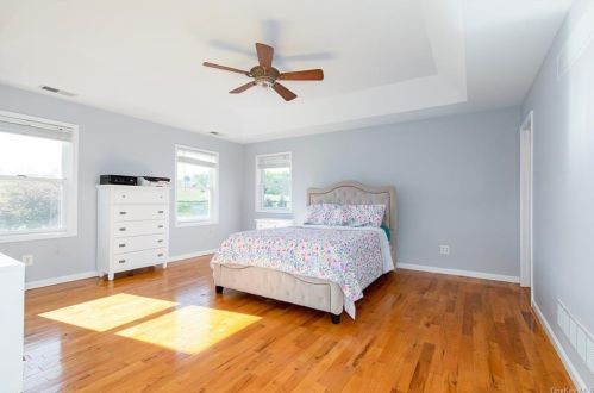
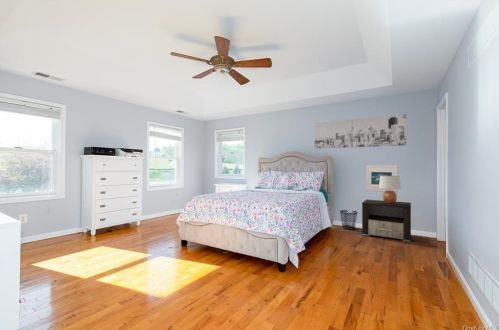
+ nightstand [361,198,412,243]
+ lamp [379,175,402,204]
+ wastebasket [339,209,358,231]
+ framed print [366,164,398,194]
+ wall art [314,113,407,150]
